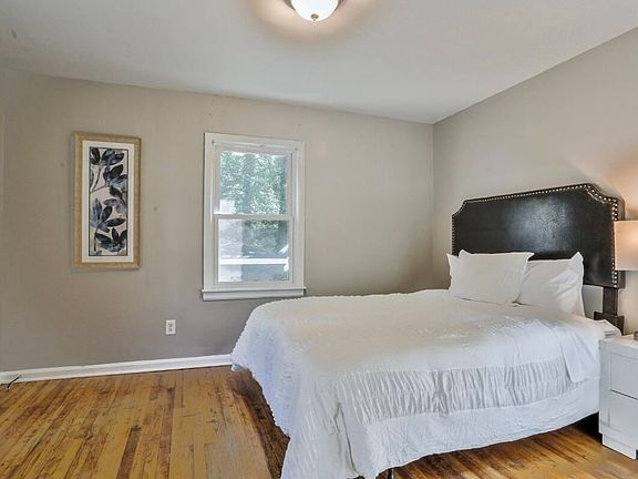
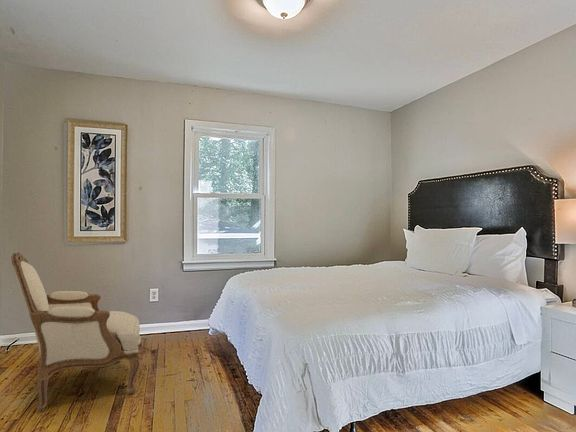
+ armchair [10,251,143,413]
